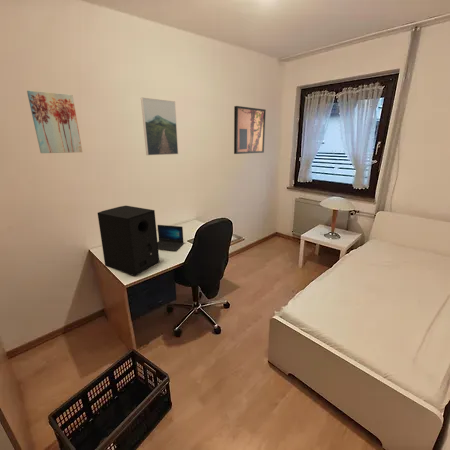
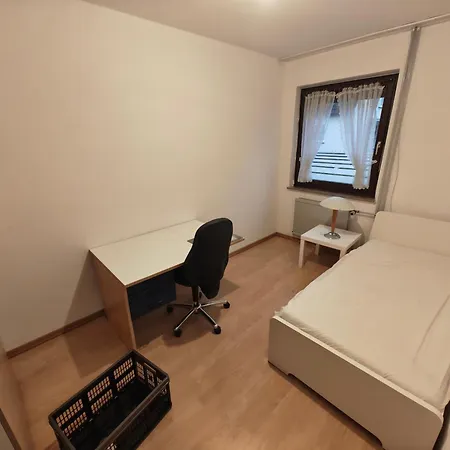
- speaker [97,205,160,277]
- wall art [26,89,83,154]
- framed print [140,97,179,156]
- wall art [233,105,267,155]
- laptop [156,224,184,252]
